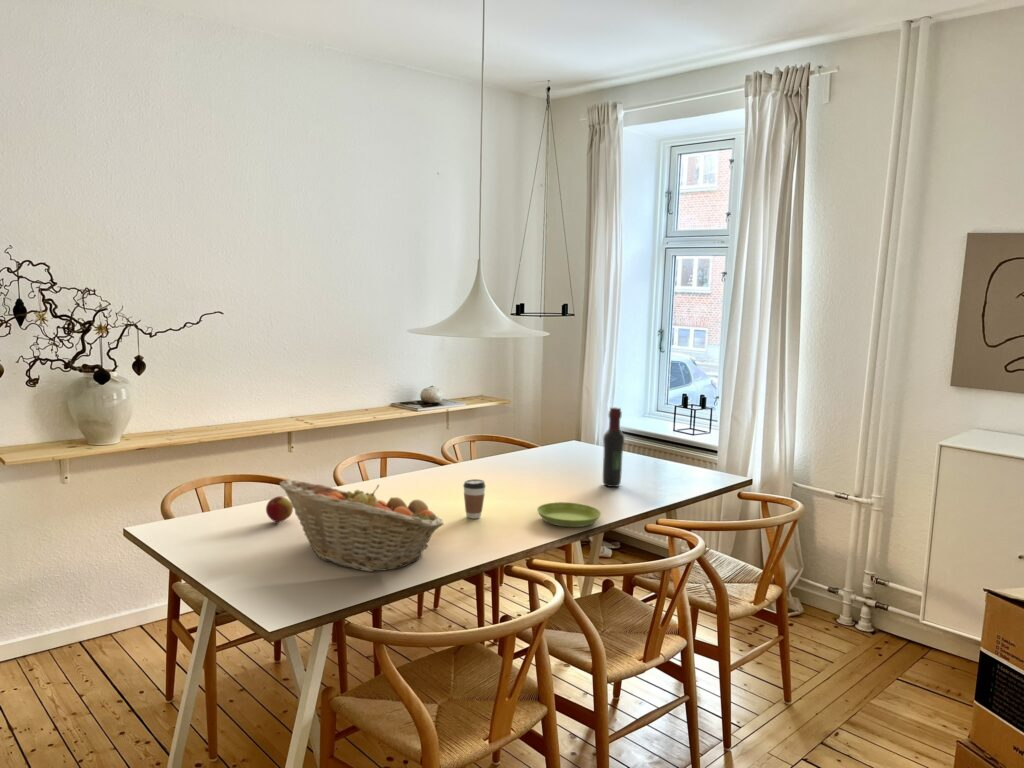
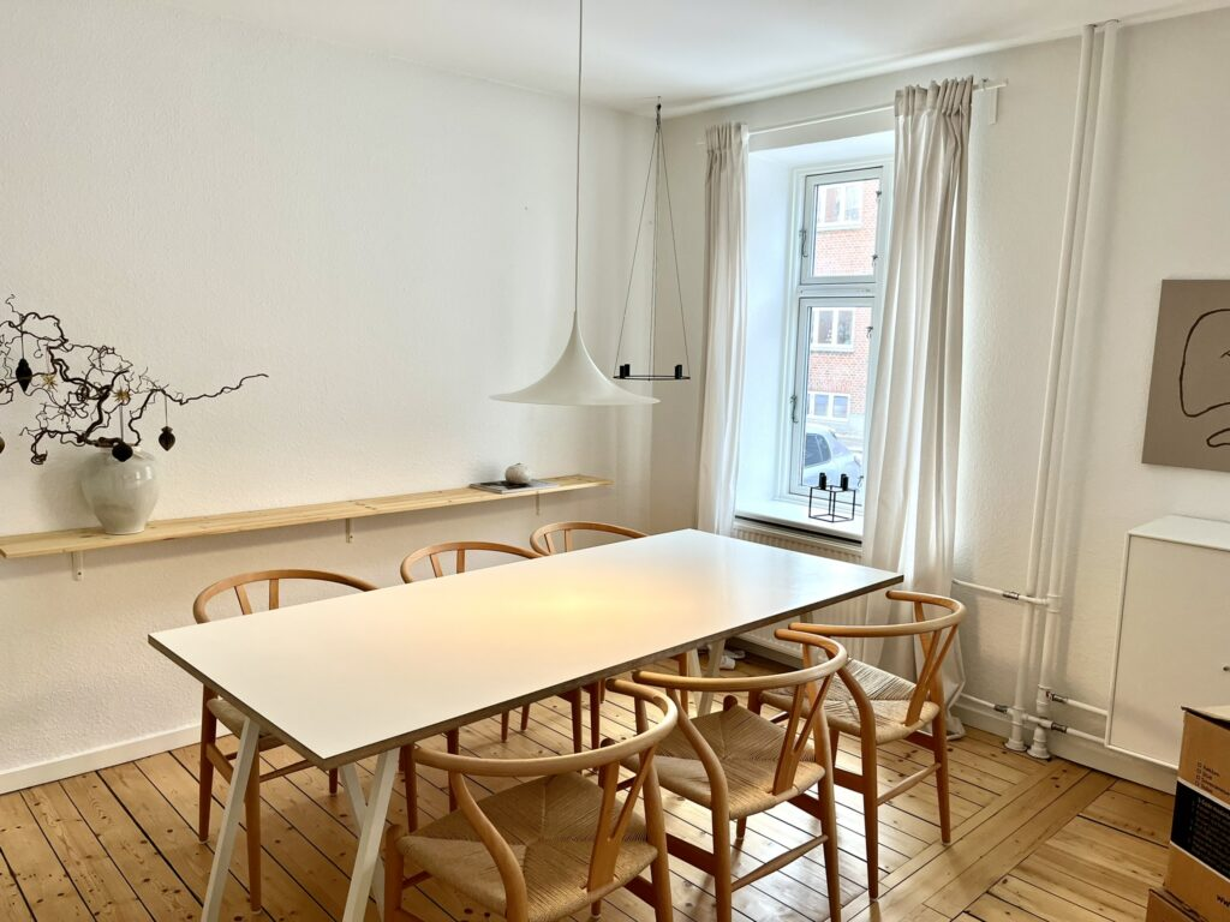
- apple [265,495,294,523]
- fruit basket [279,479,445,573]
- coffee cup [462,478,487,520]
- saucer [536,501,602,528]
- wine bottle [602,406,625,488]
